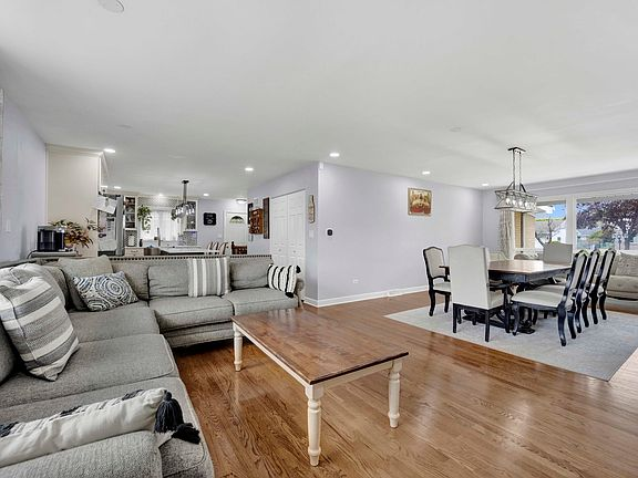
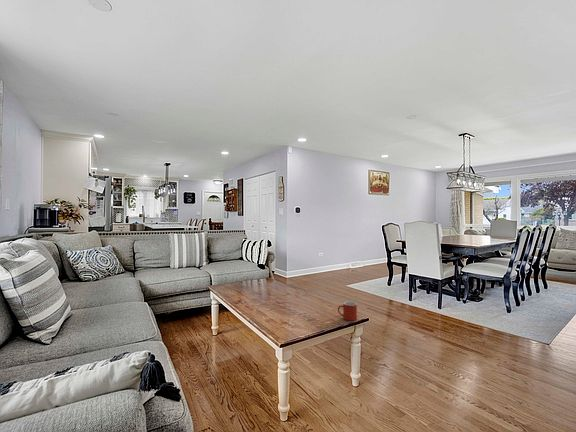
+ mug [337,301,358,322]
